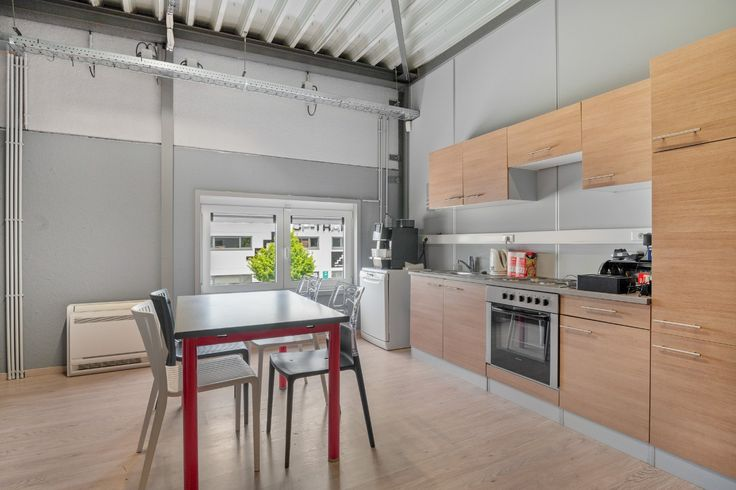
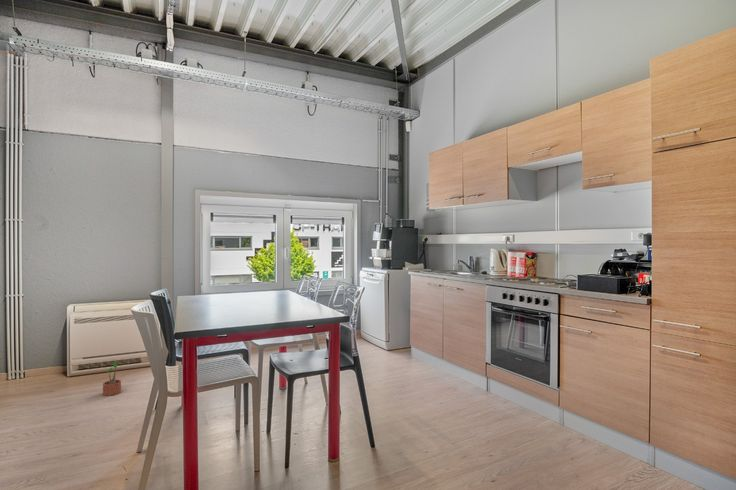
+ potted plant [102,361,125,397]
